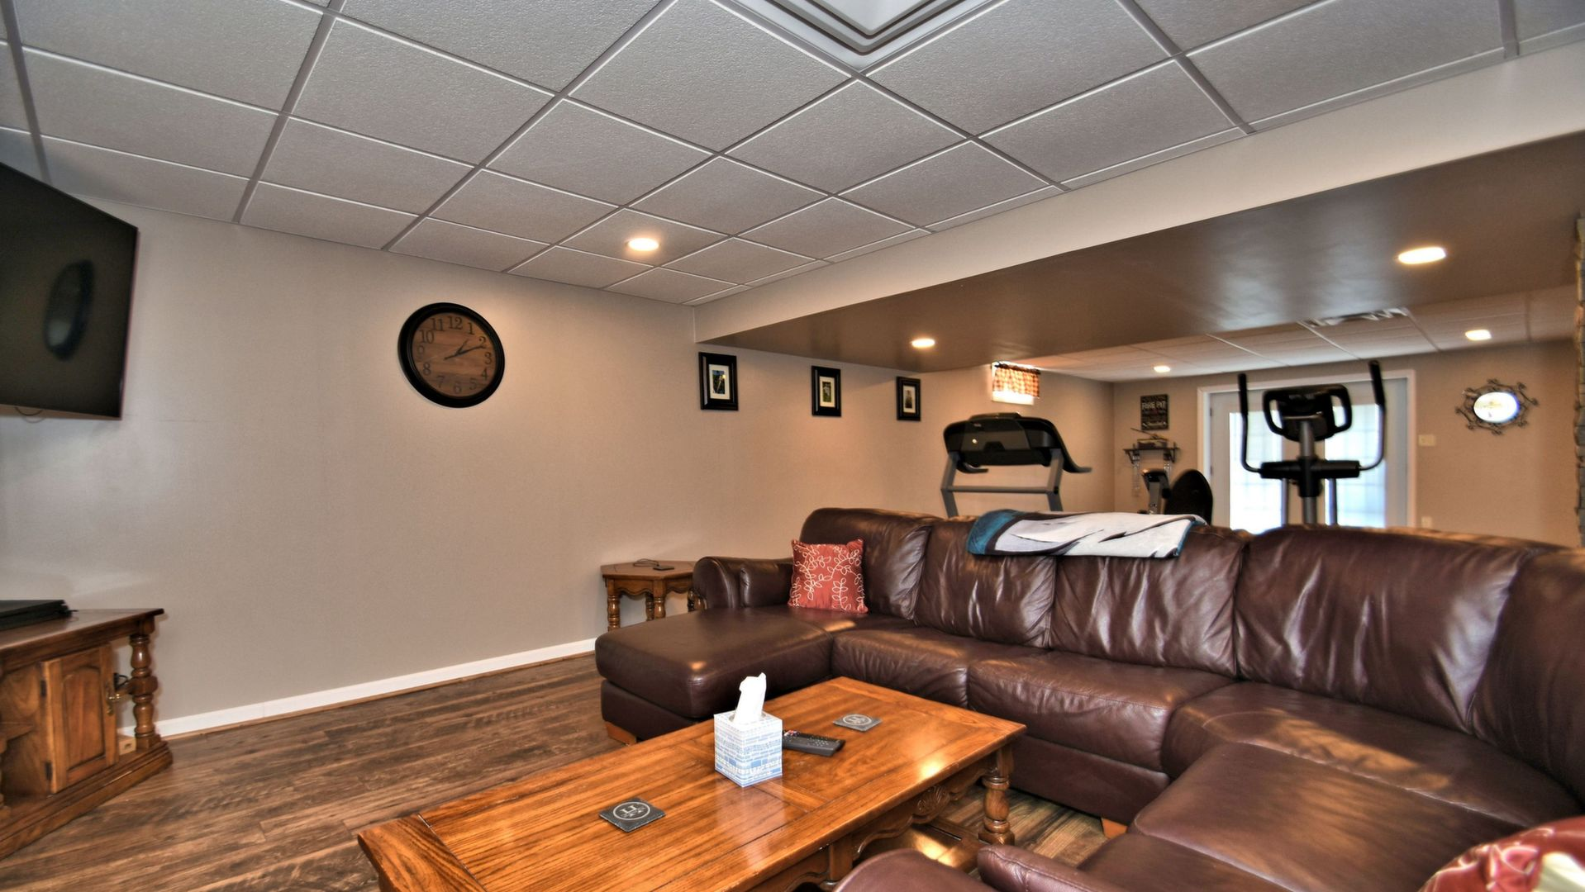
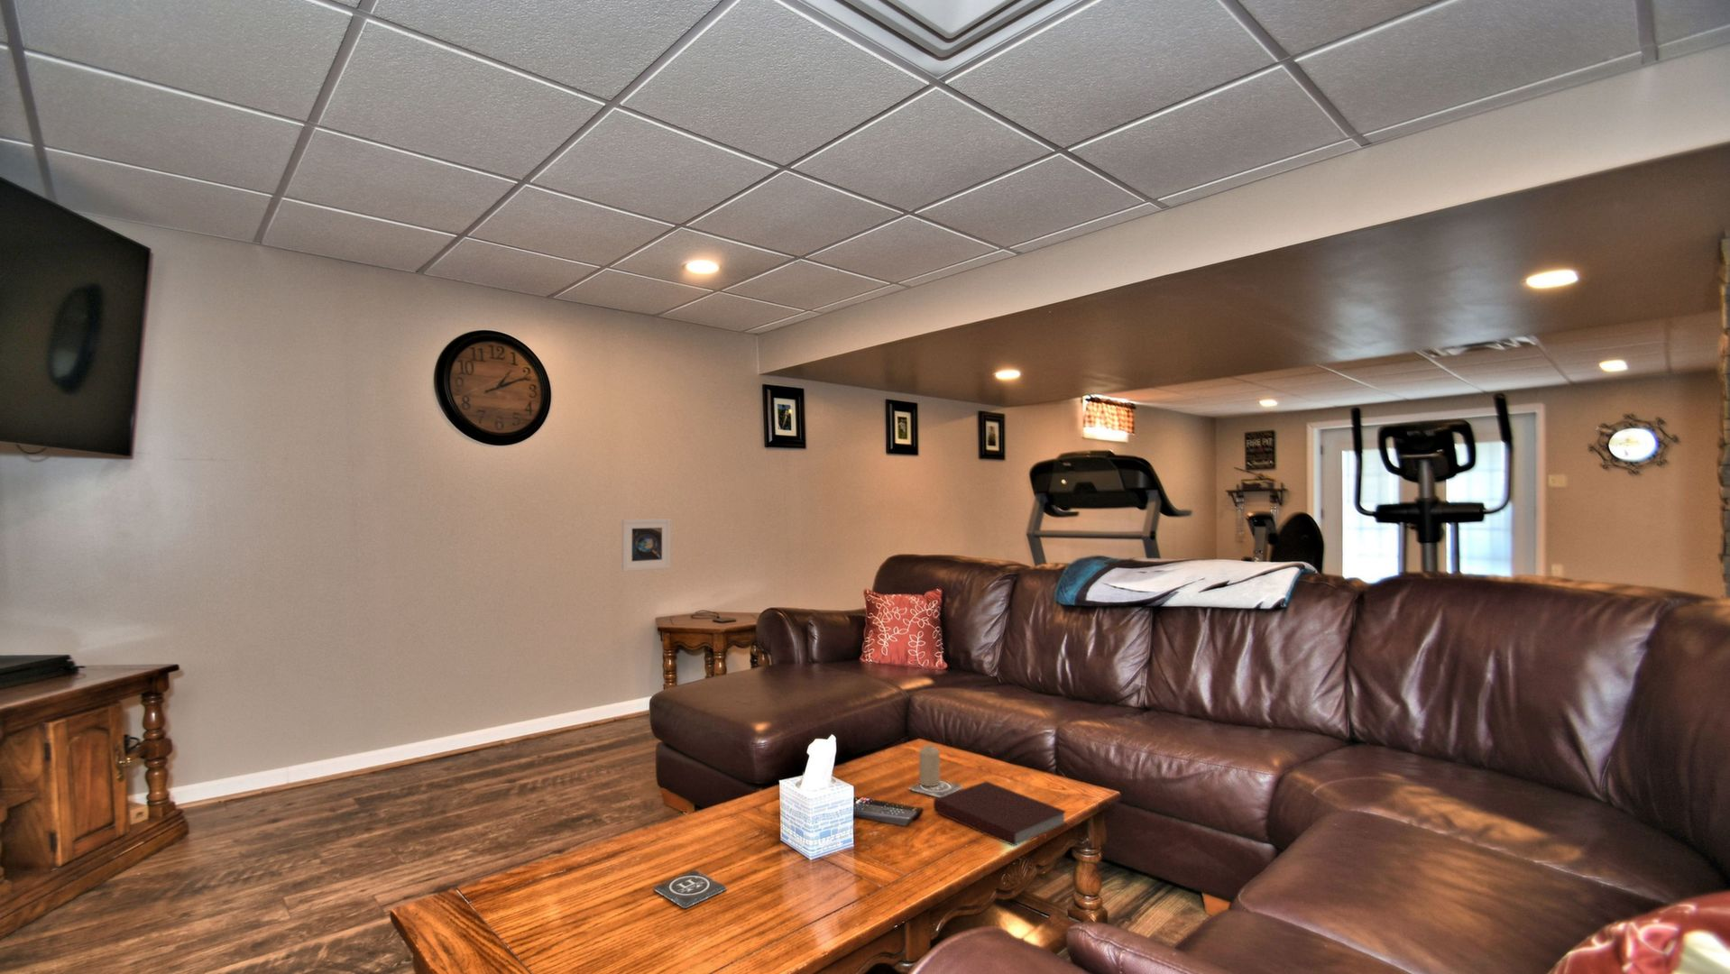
+ candle [918,744,941,788]
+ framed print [620,518,671,571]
+ notebook [933,780,1068,847]
